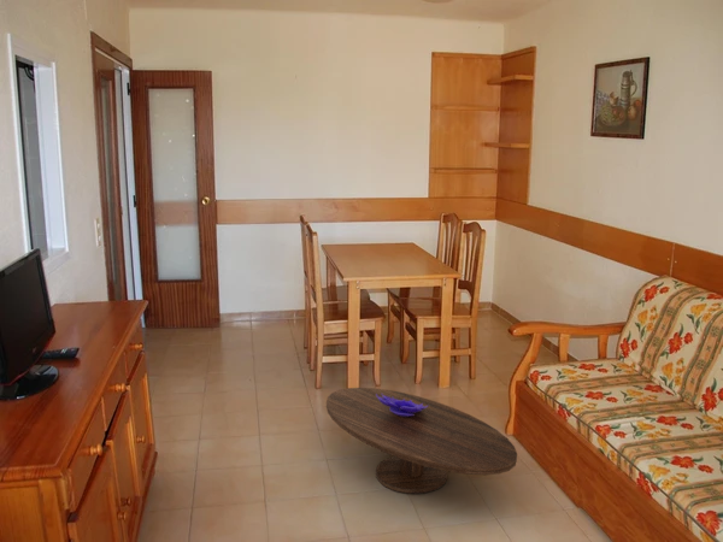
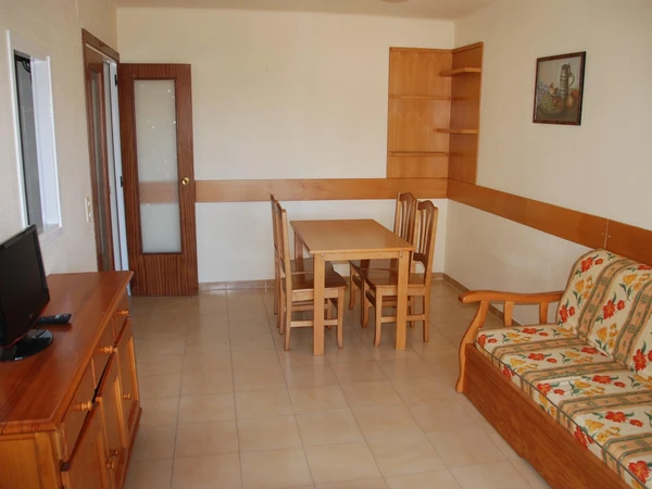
- decorative bowl [376,394,428,417]
- coffee table [325,387,518,495]
